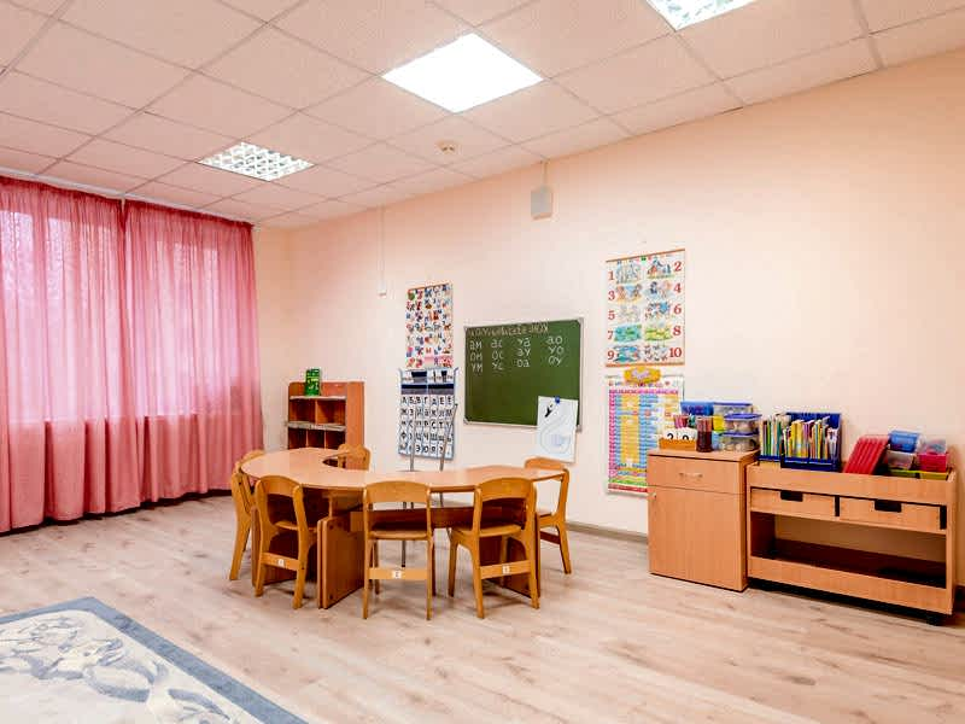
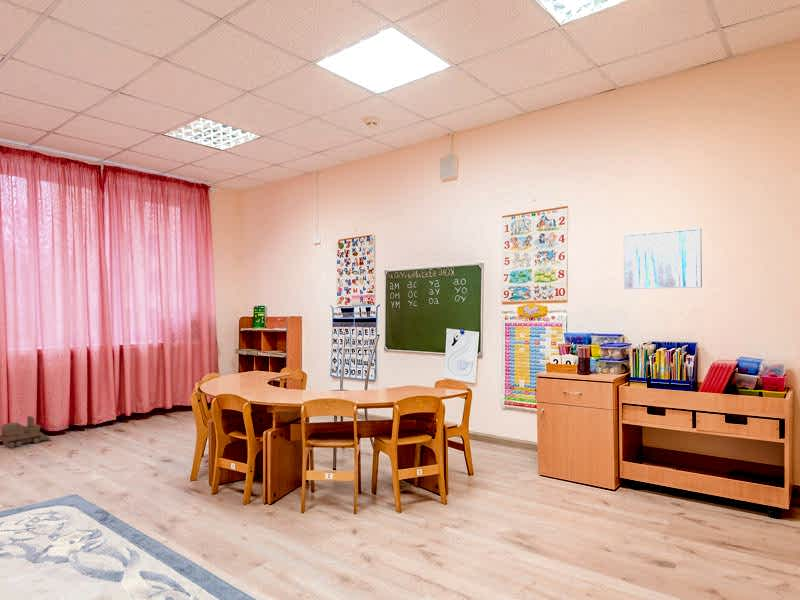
+ toy train [0,415,51,449]
+ wall art [622,227,703,290]
